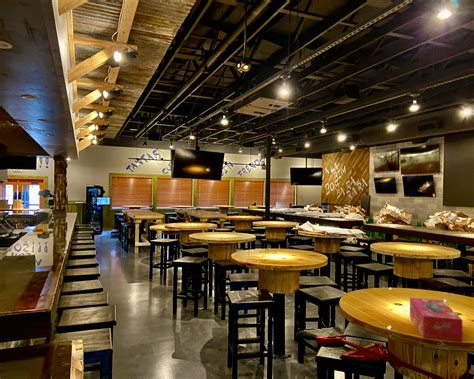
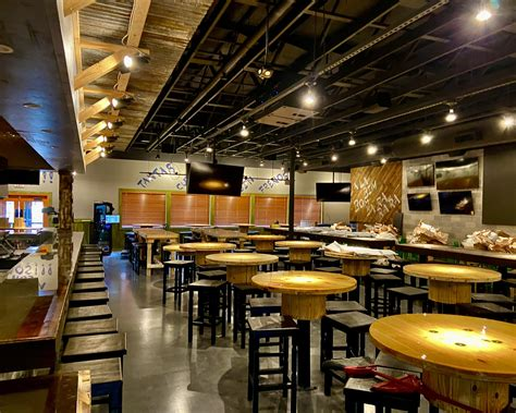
- tissue box [409,297,463,344]
